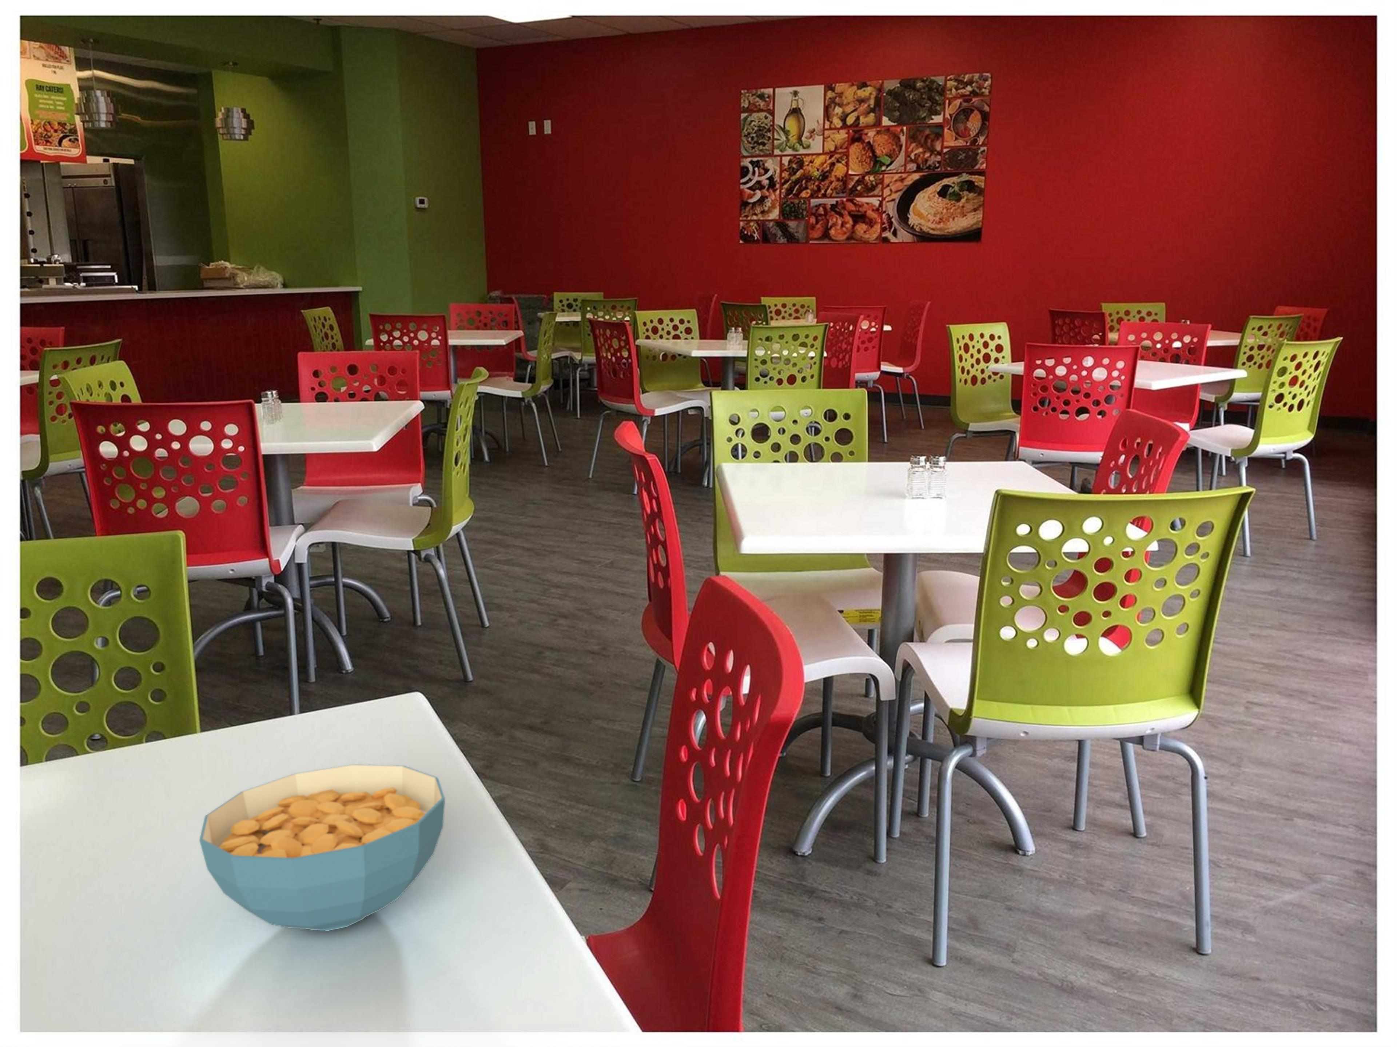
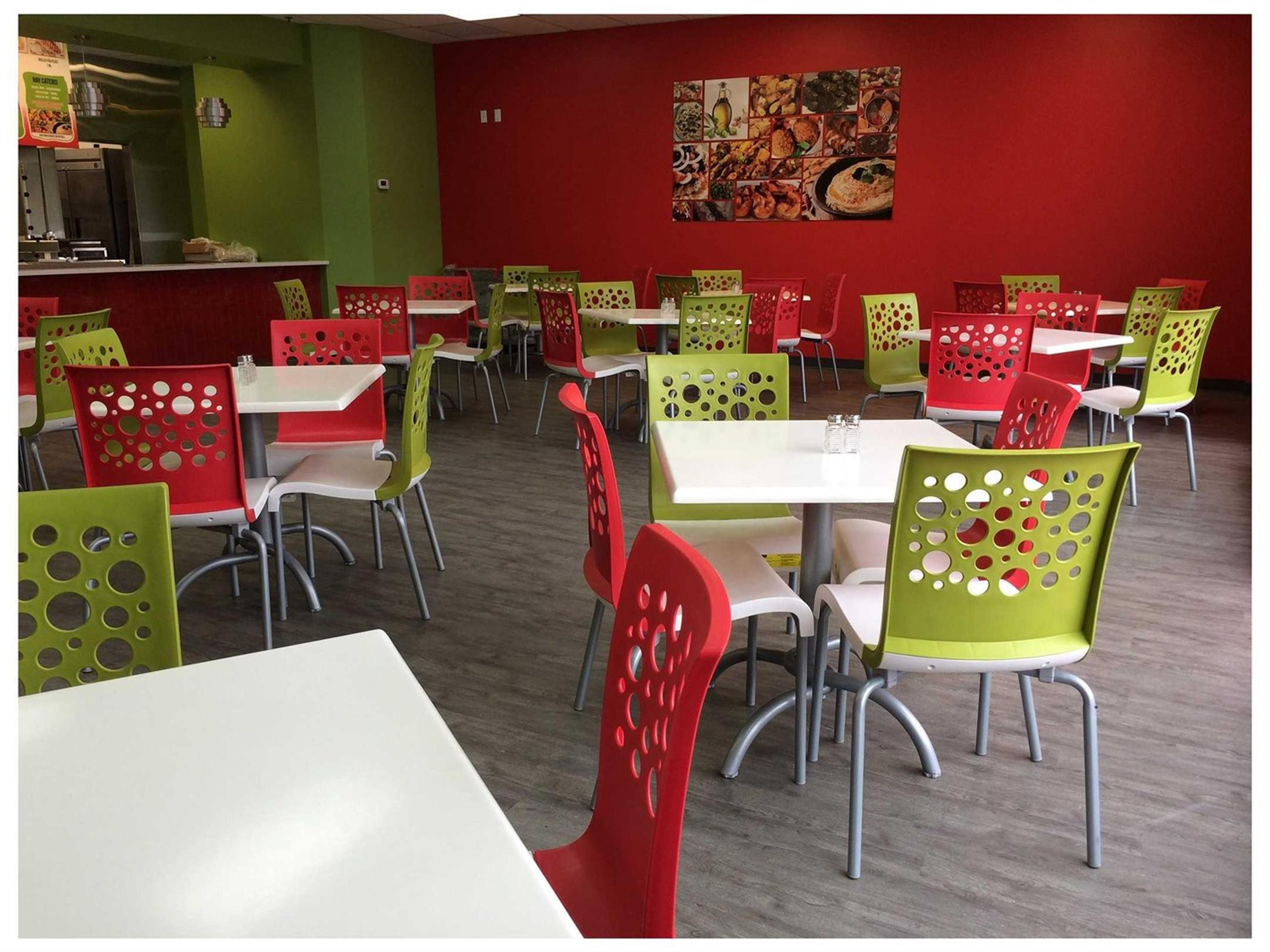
- cereal bowl [199,763,446,932]
